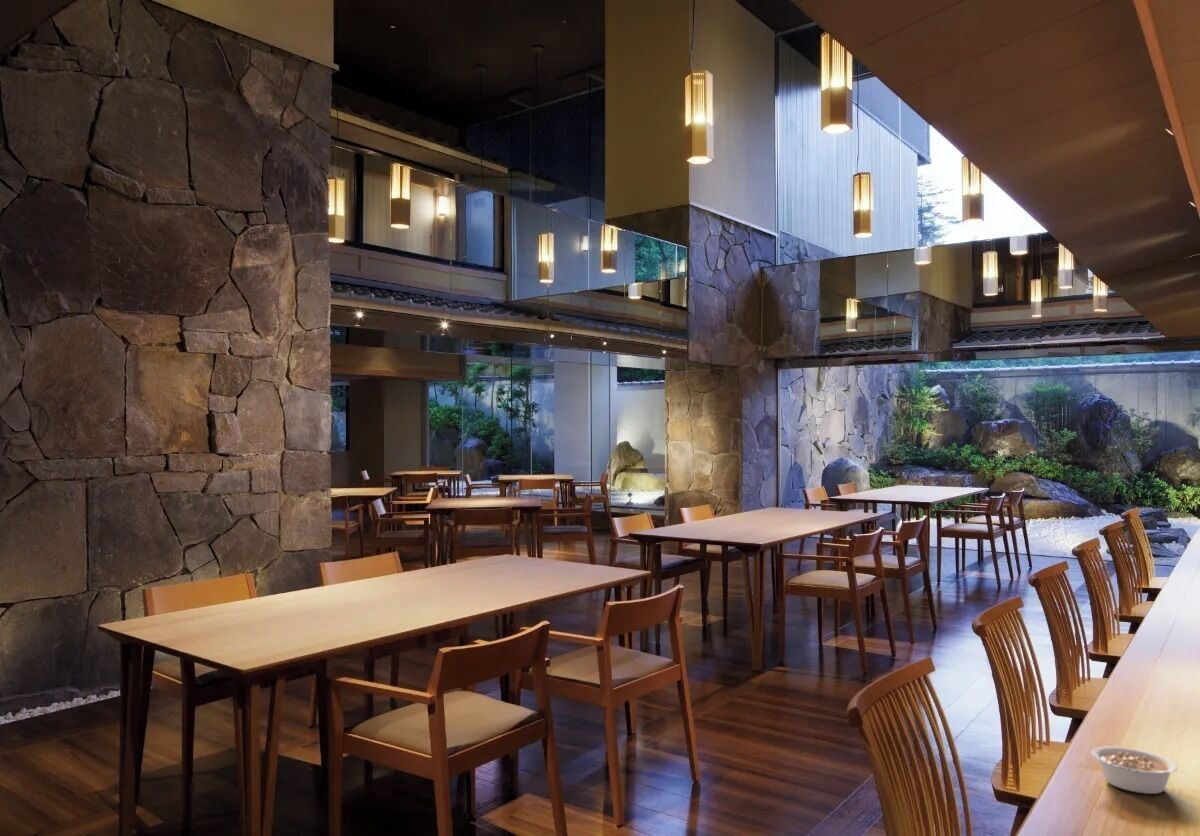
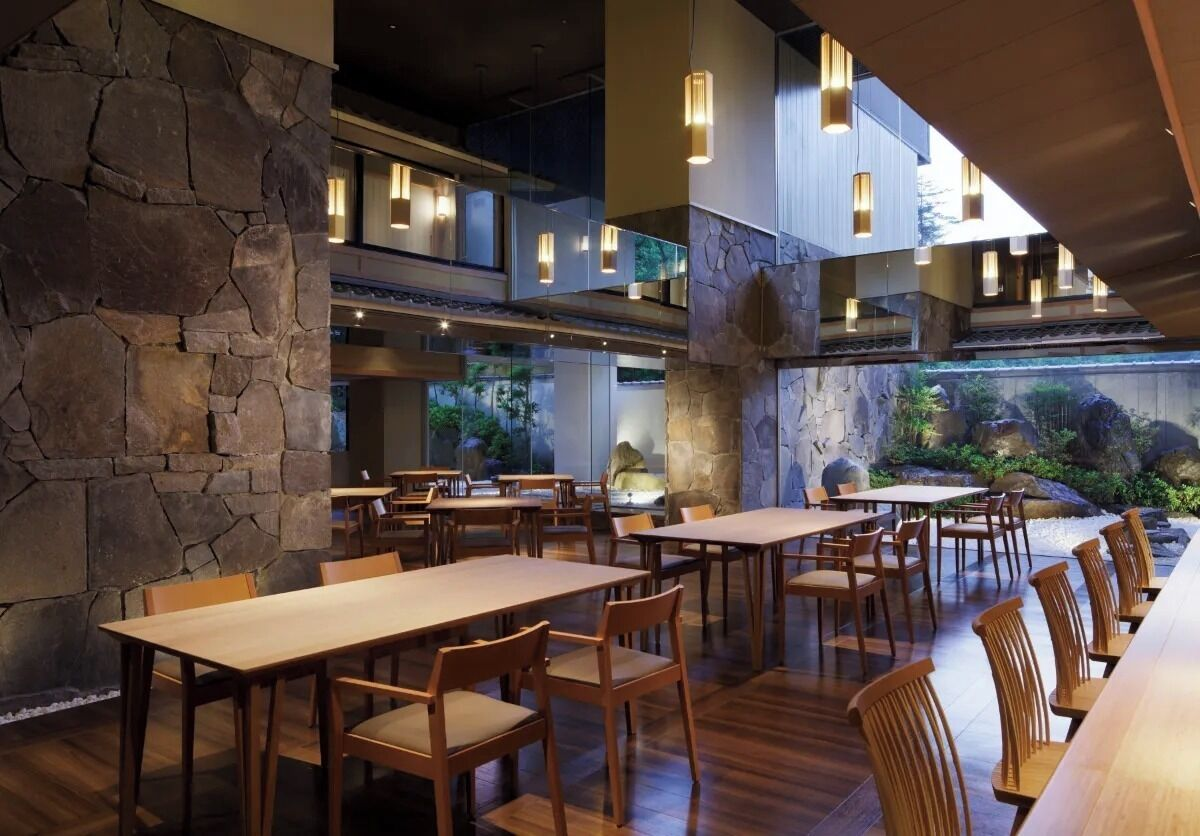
- legume [1091,746,1185,795]
